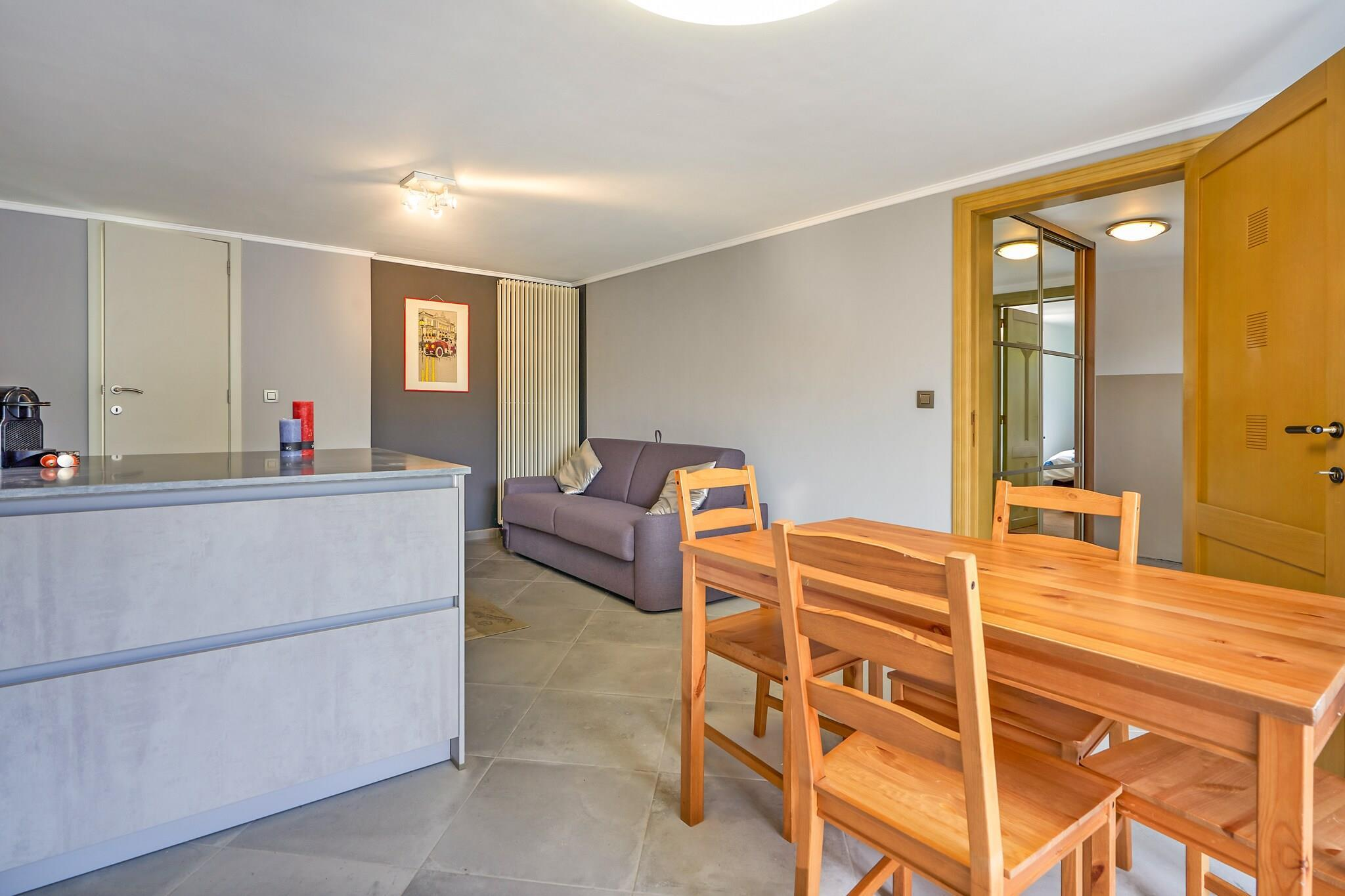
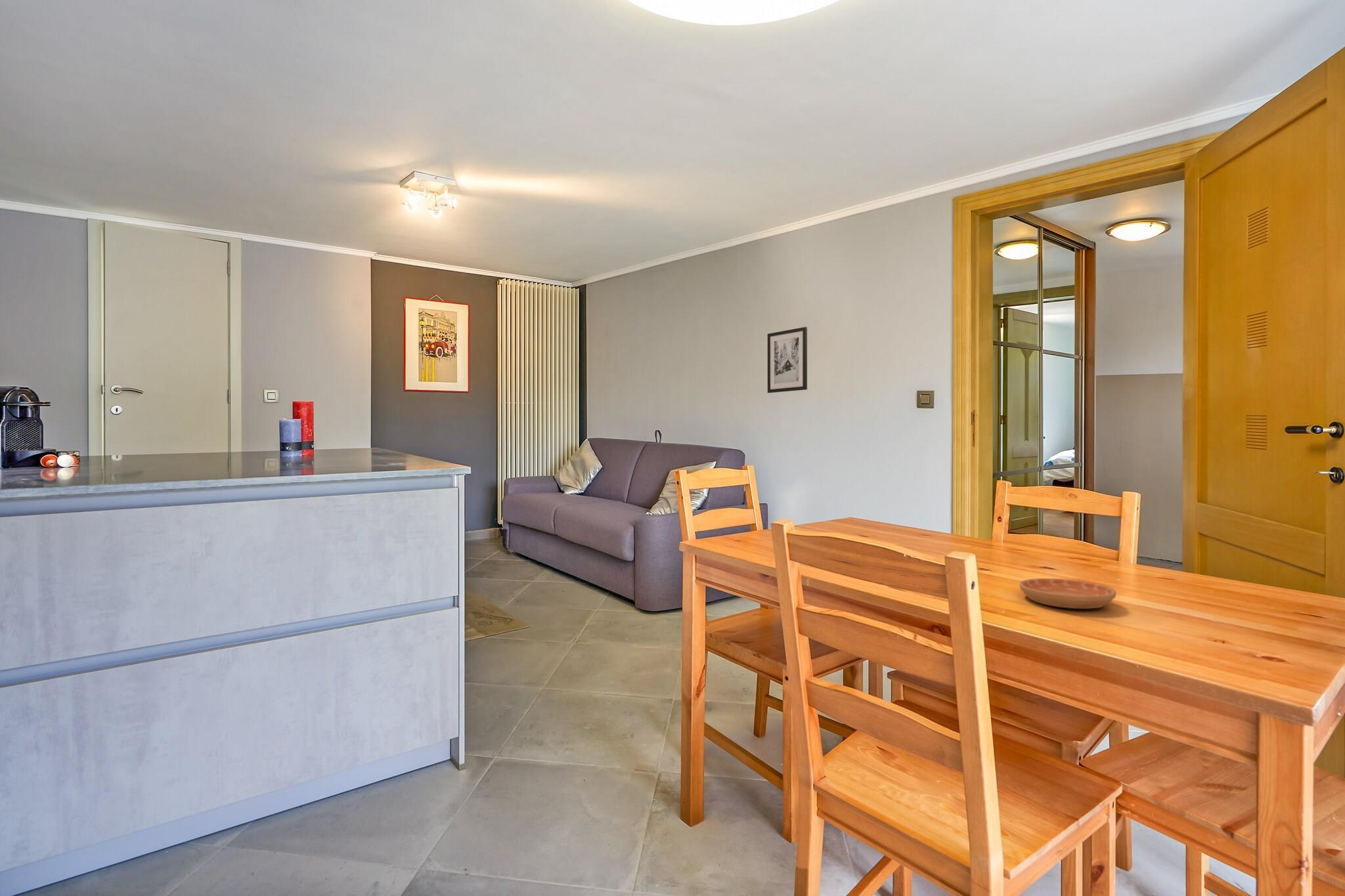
+ wall art [767,326,808,394]
+ saucer [1019,578,1117,610]
